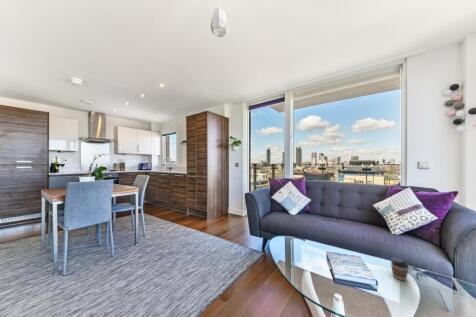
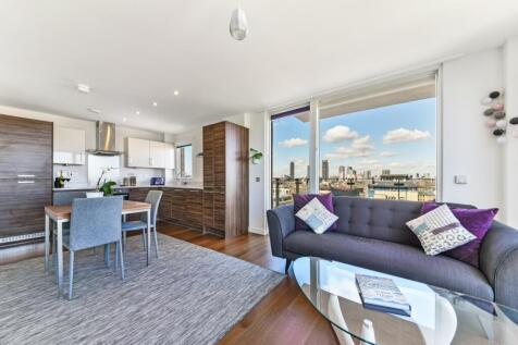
- coffee cup [390,257,410,281]
